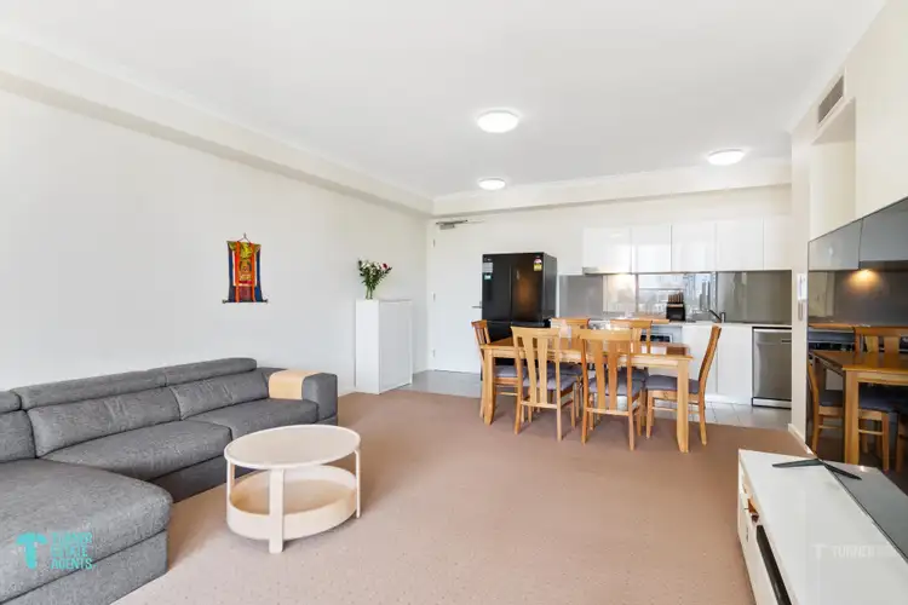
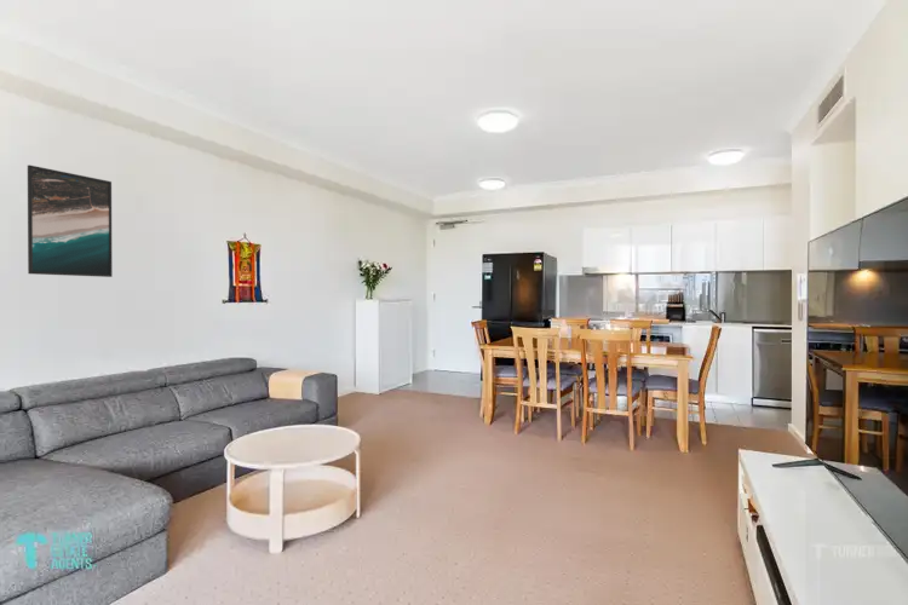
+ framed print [27,163,114,278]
